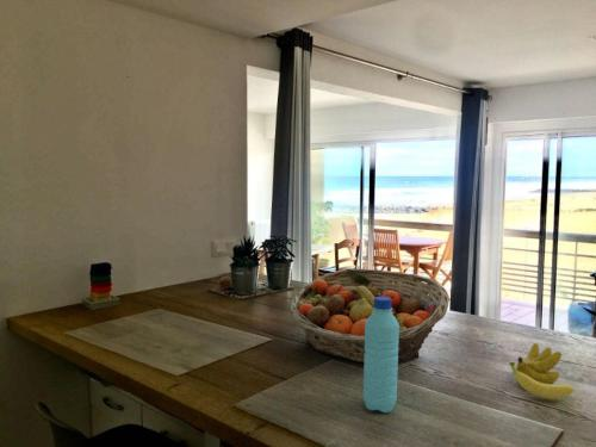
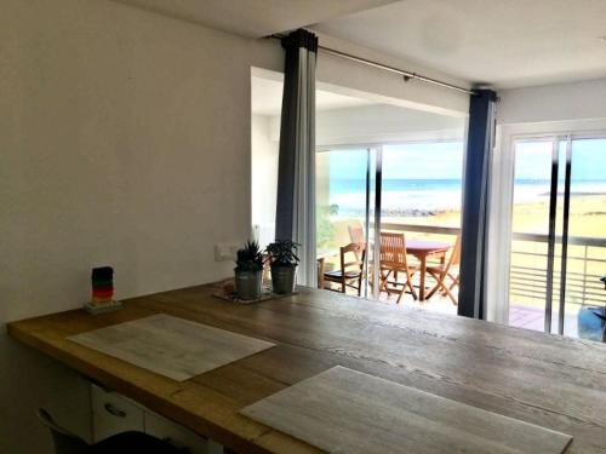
- fruit basket [288,268,451,364]
- banana [508,342,576,401]
- water bottle [362,297,399,414]
